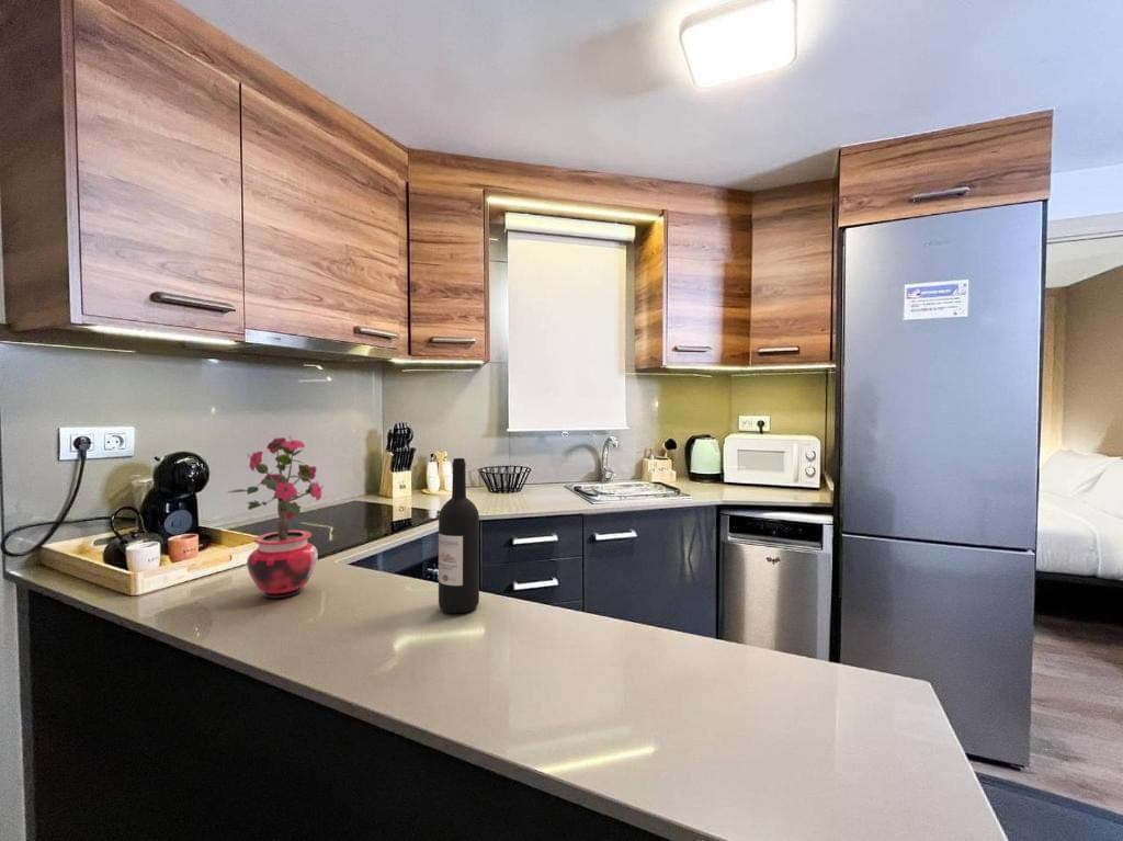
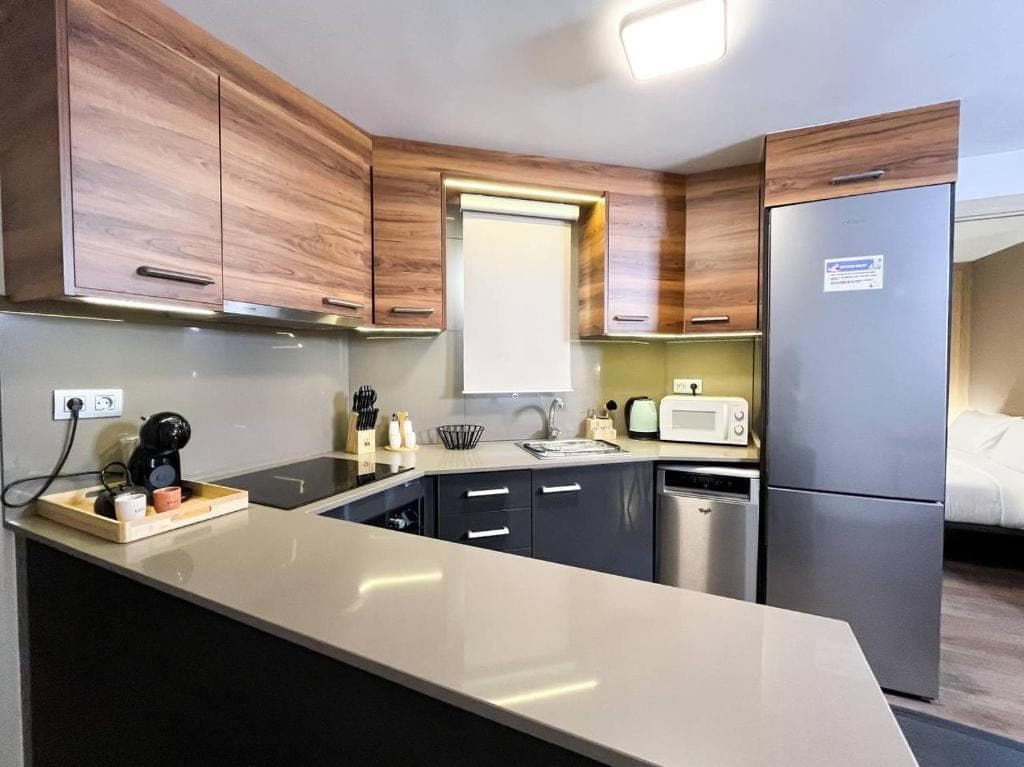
- wine bottle [438,457,480,614]
- potted plant [225,435,325,600]
